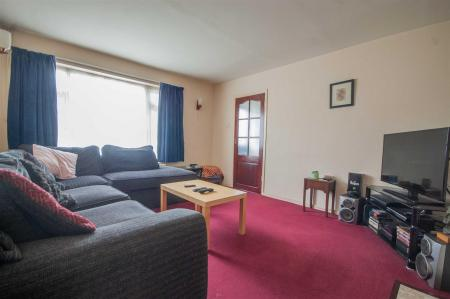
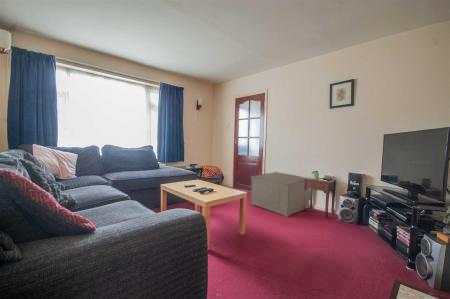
+ ottoman [249,171,311,218]
